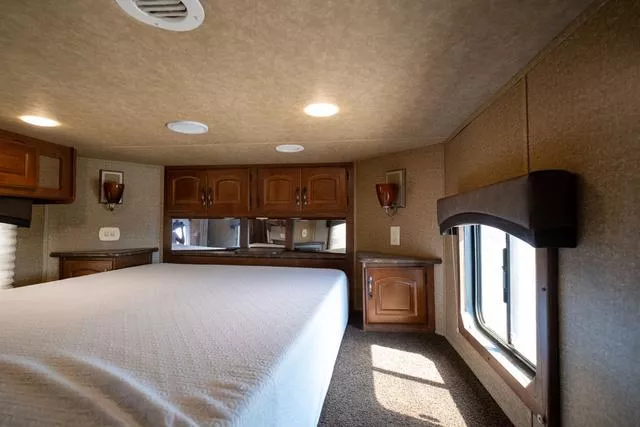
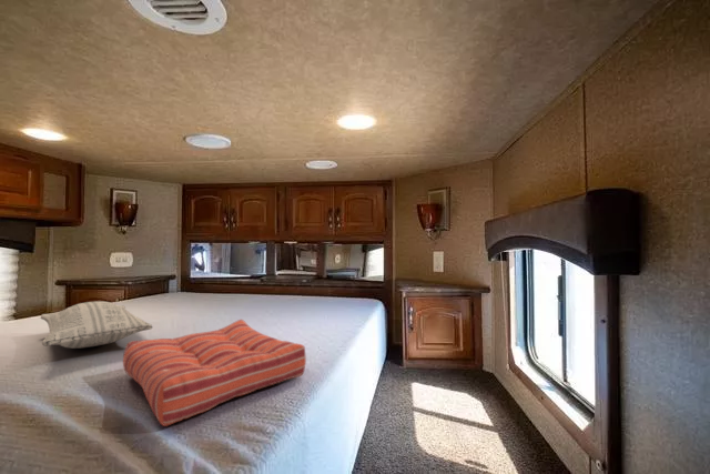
+ pillow [39,300,153,350]
+ seat cushion [122,319,307,427]
